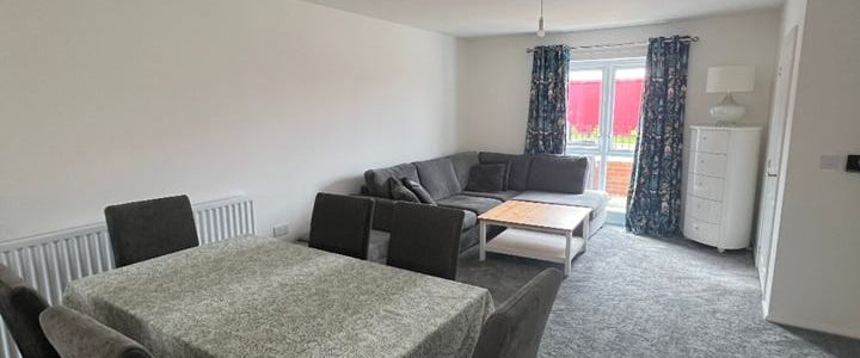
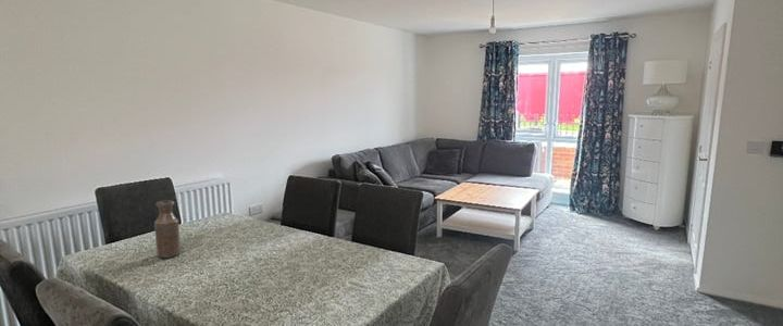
+ bottle [153,199,182,259]
